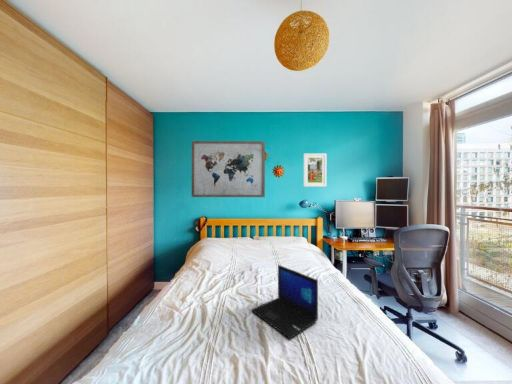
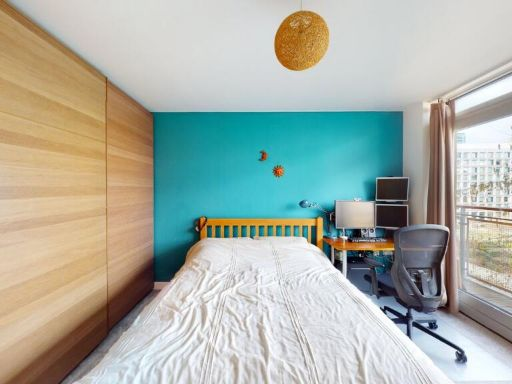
- wall art [191,140,266,198]
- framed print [302,153,327,188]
- laptop [250,264,319,340]
